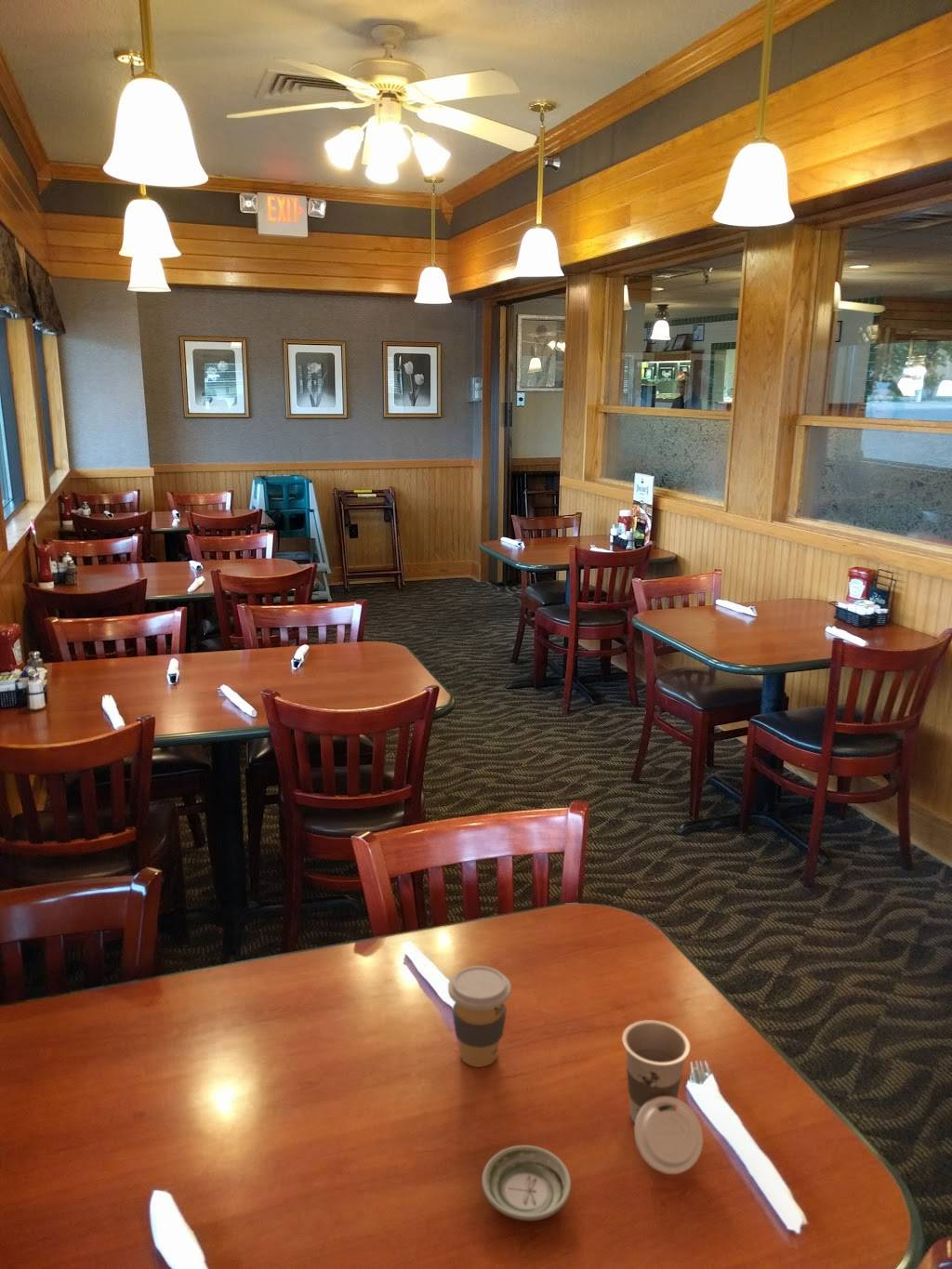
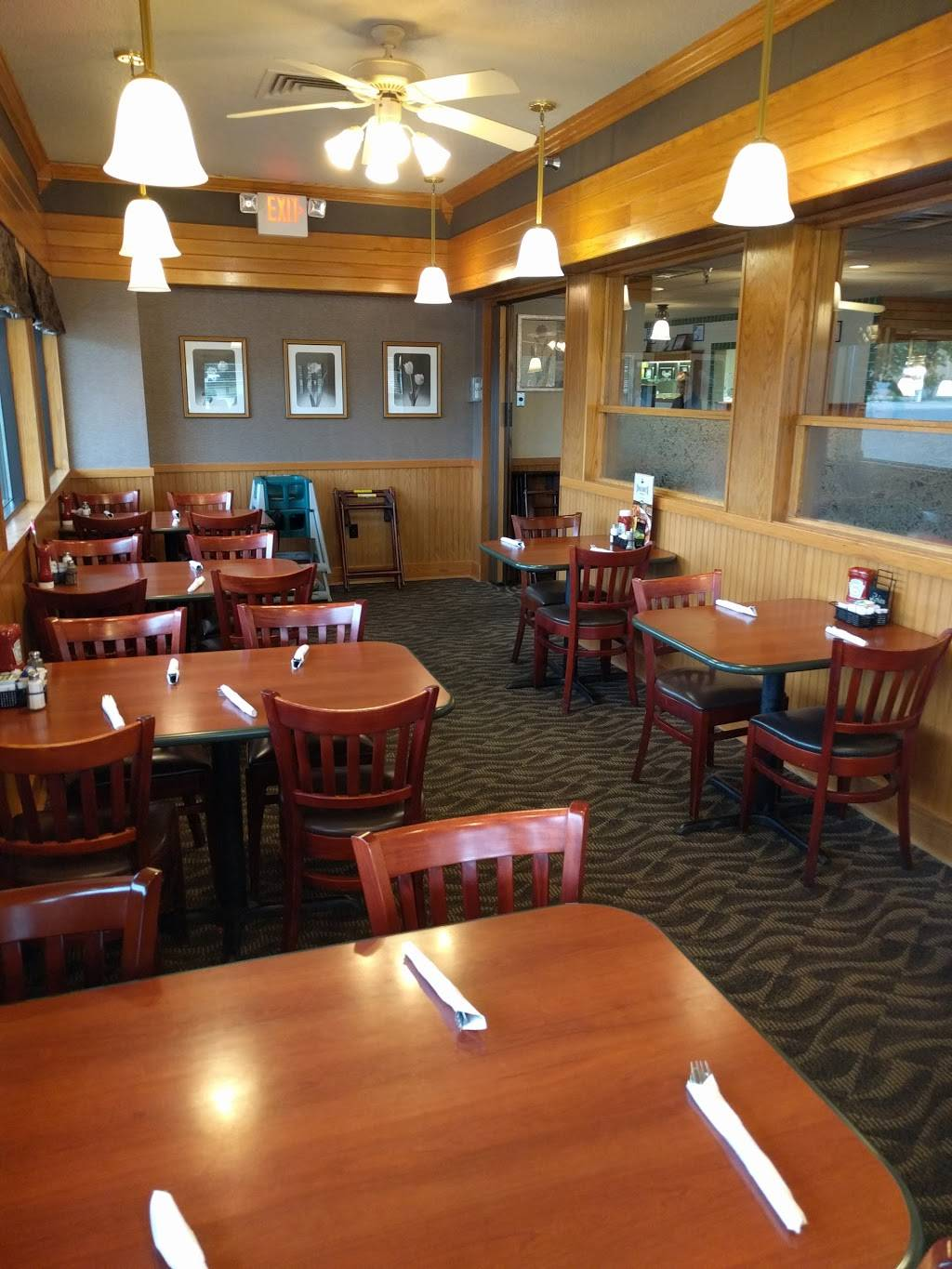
- saucer [481,1144,572,1222]
- cup [621,1019,704,1175]
- coffee cup [447,965,512,1068]
